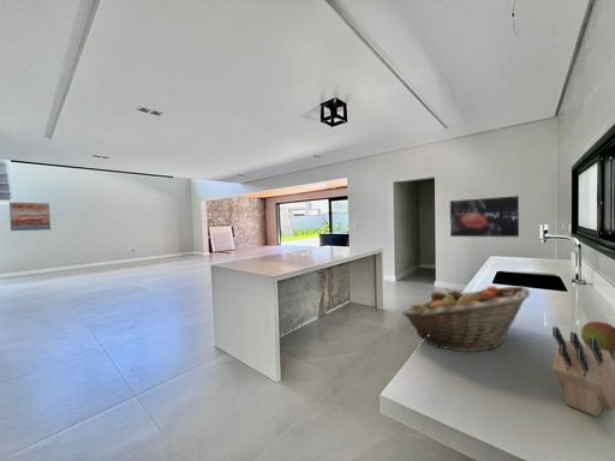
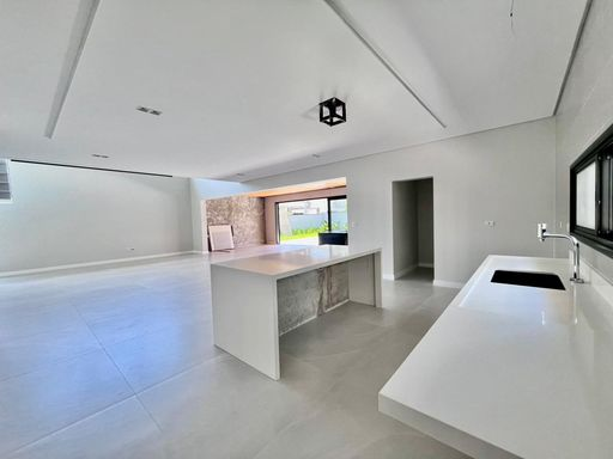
- wall art [449,194,520,238]
- fruit [580,321,615,355]
- fruit basket [402,285,531,353]
- wall art [8,202,52,232]
- knife block [551,325,615,418]
